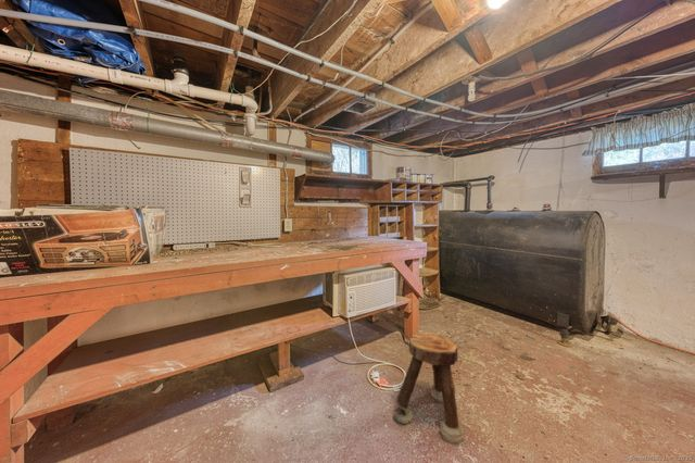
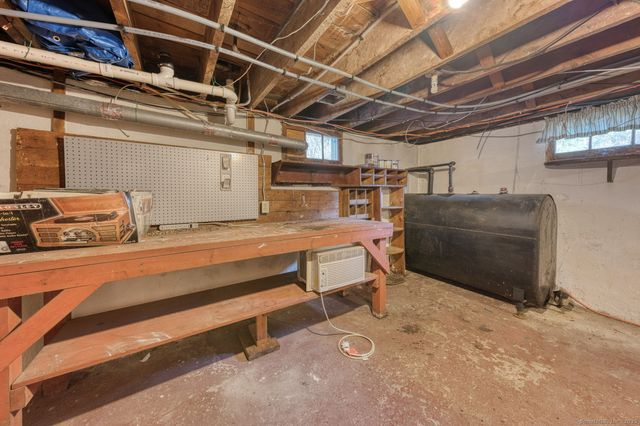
- stool [393,331,465,445]
